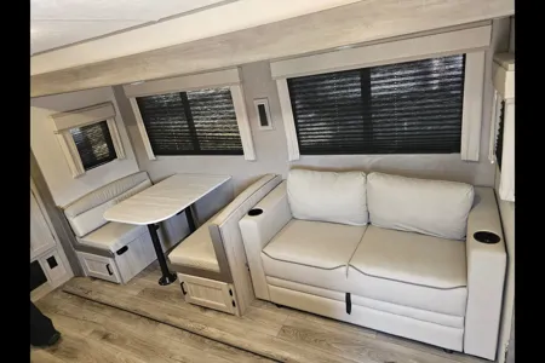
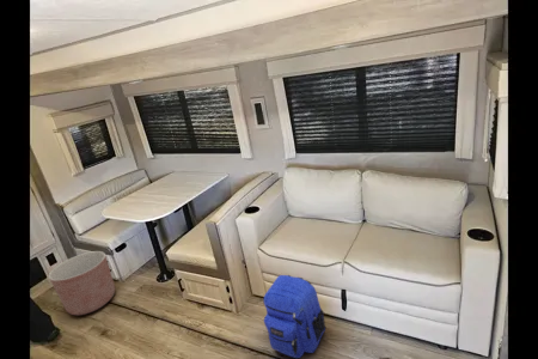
+ backpack [262,274,328,359]
+ planter [48,250,116,316]
